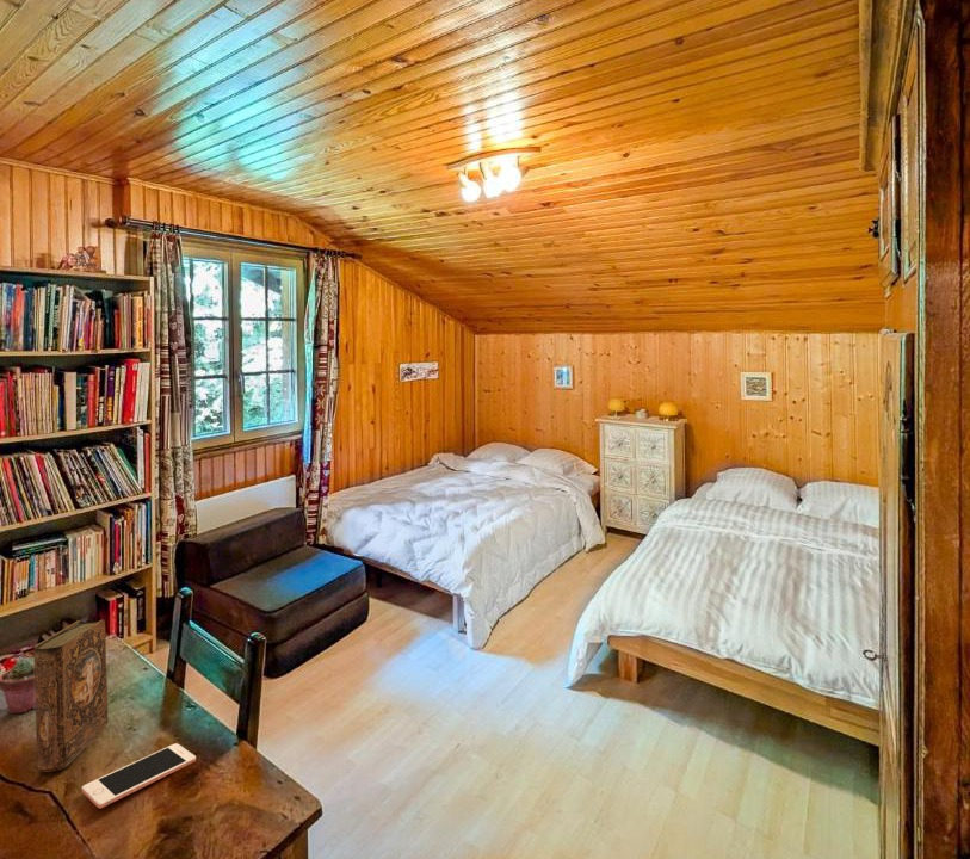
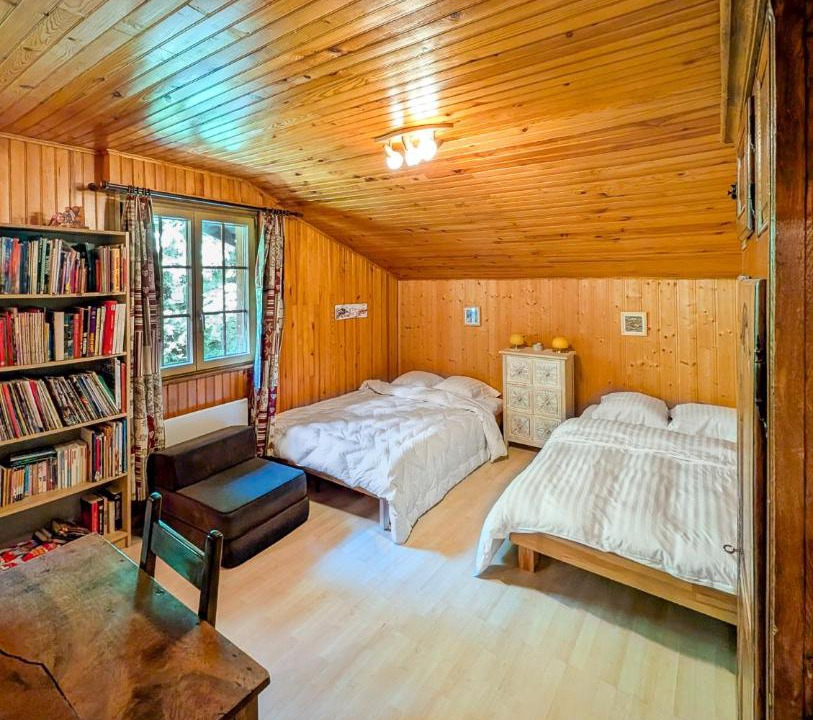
- cell phone [81,742,197,810]
- book [32,619,109,773]
- potted succulent [0,656,36,715]
